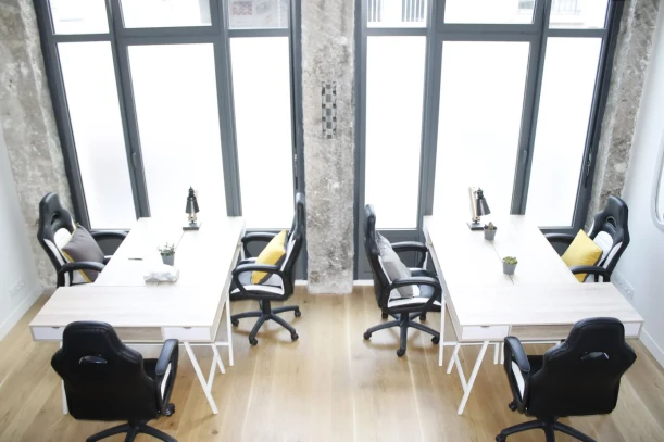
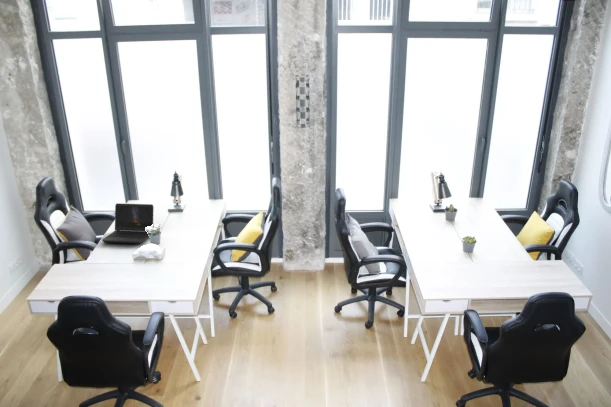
+ laptop computer [101,203,155,245]
